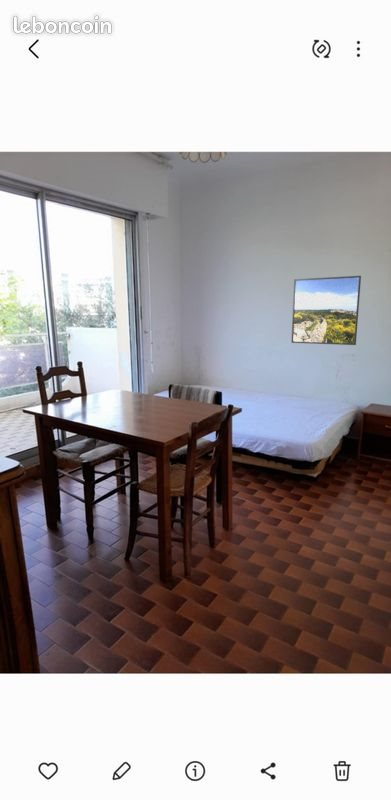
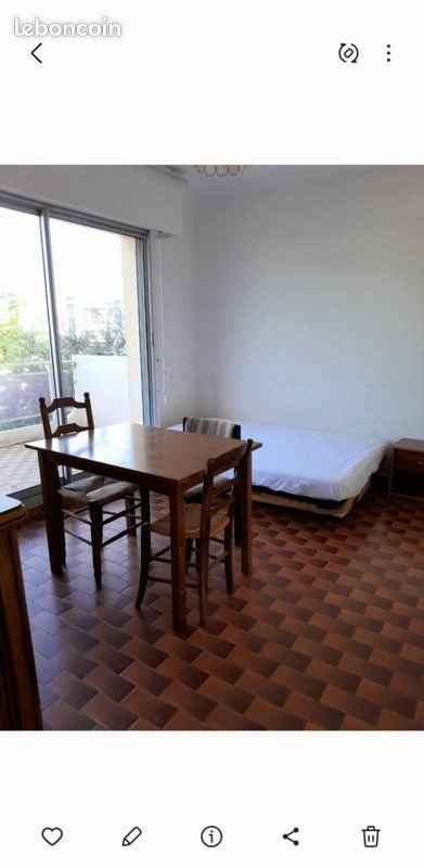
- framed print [290,275,362,346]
